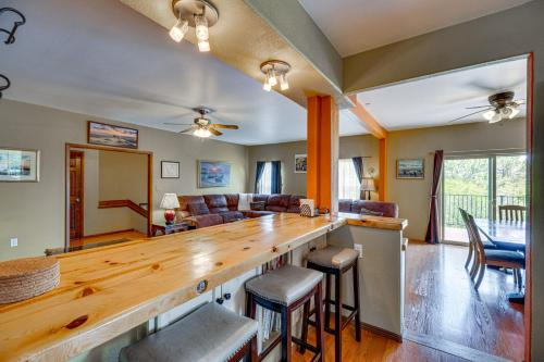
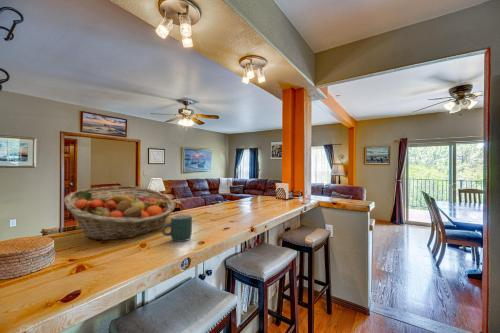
+ fruit basket [63,185,176,241]
+ mug [161,213,193,242]
